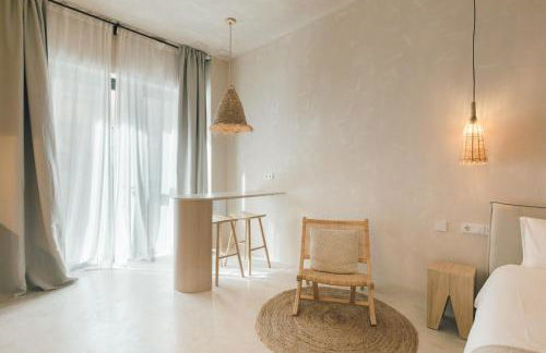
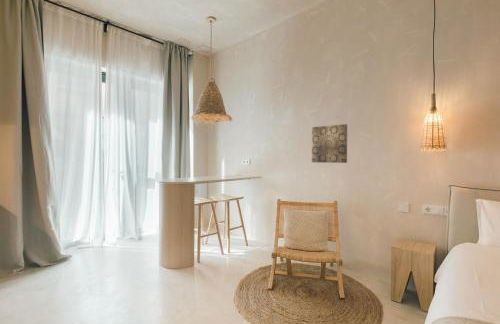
+ wall art [311,123,348,164]
